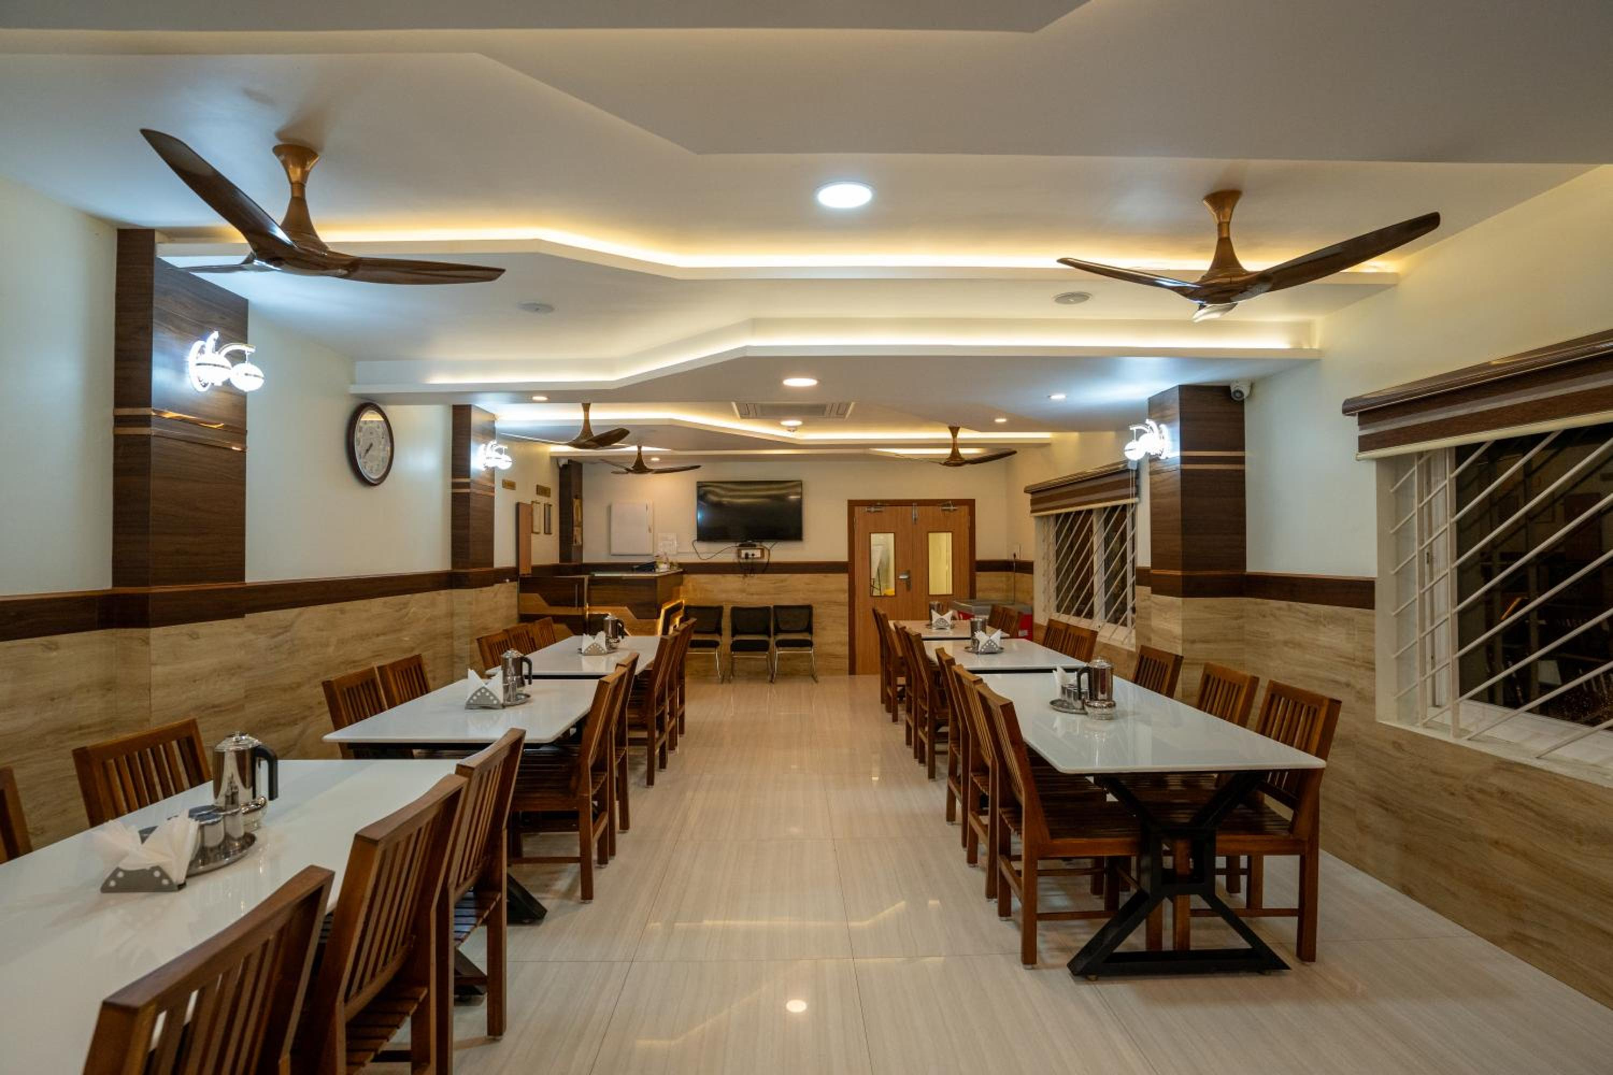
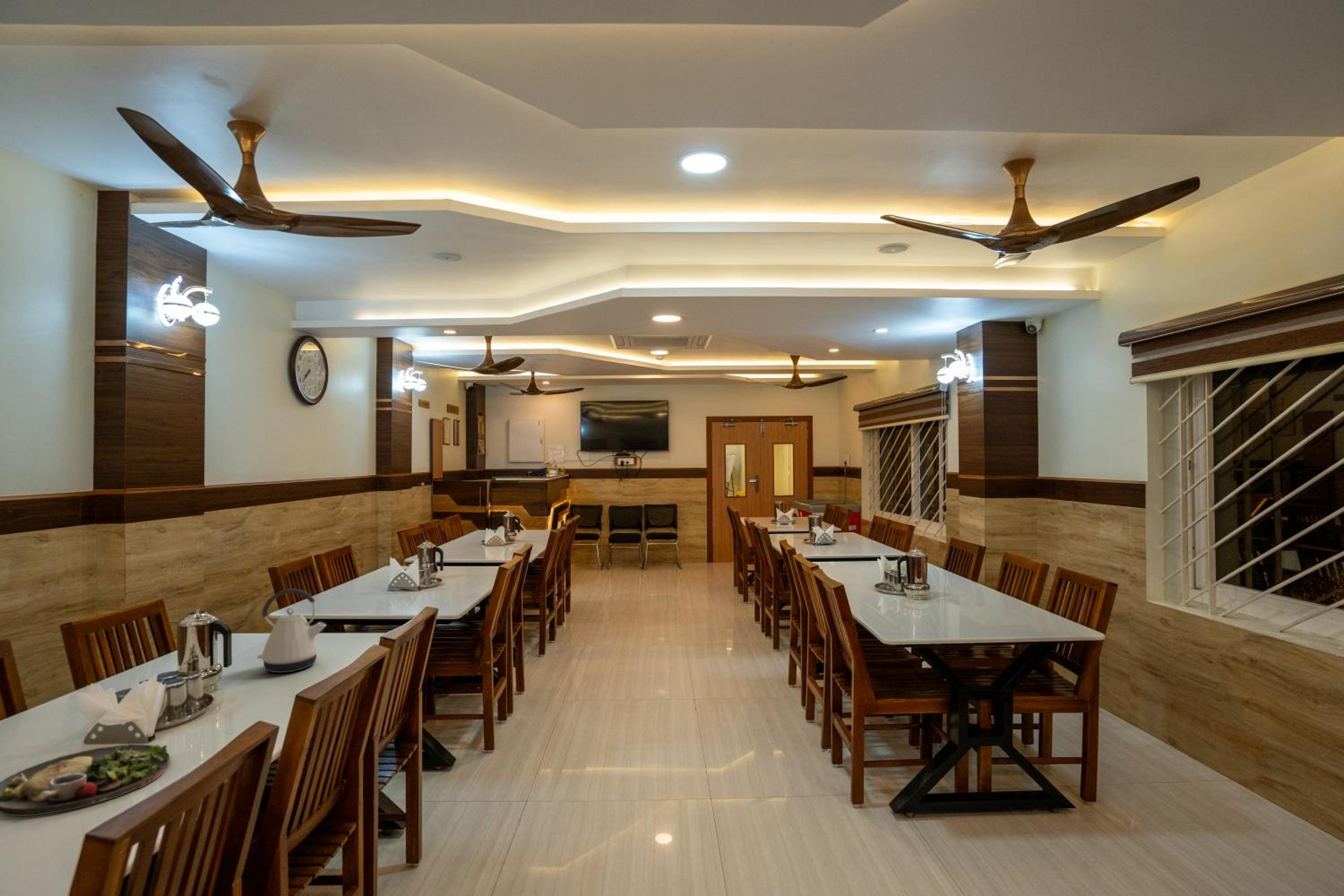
+ dinner plate [0,744,171,817]
+ kettle [257,588,327,673]
